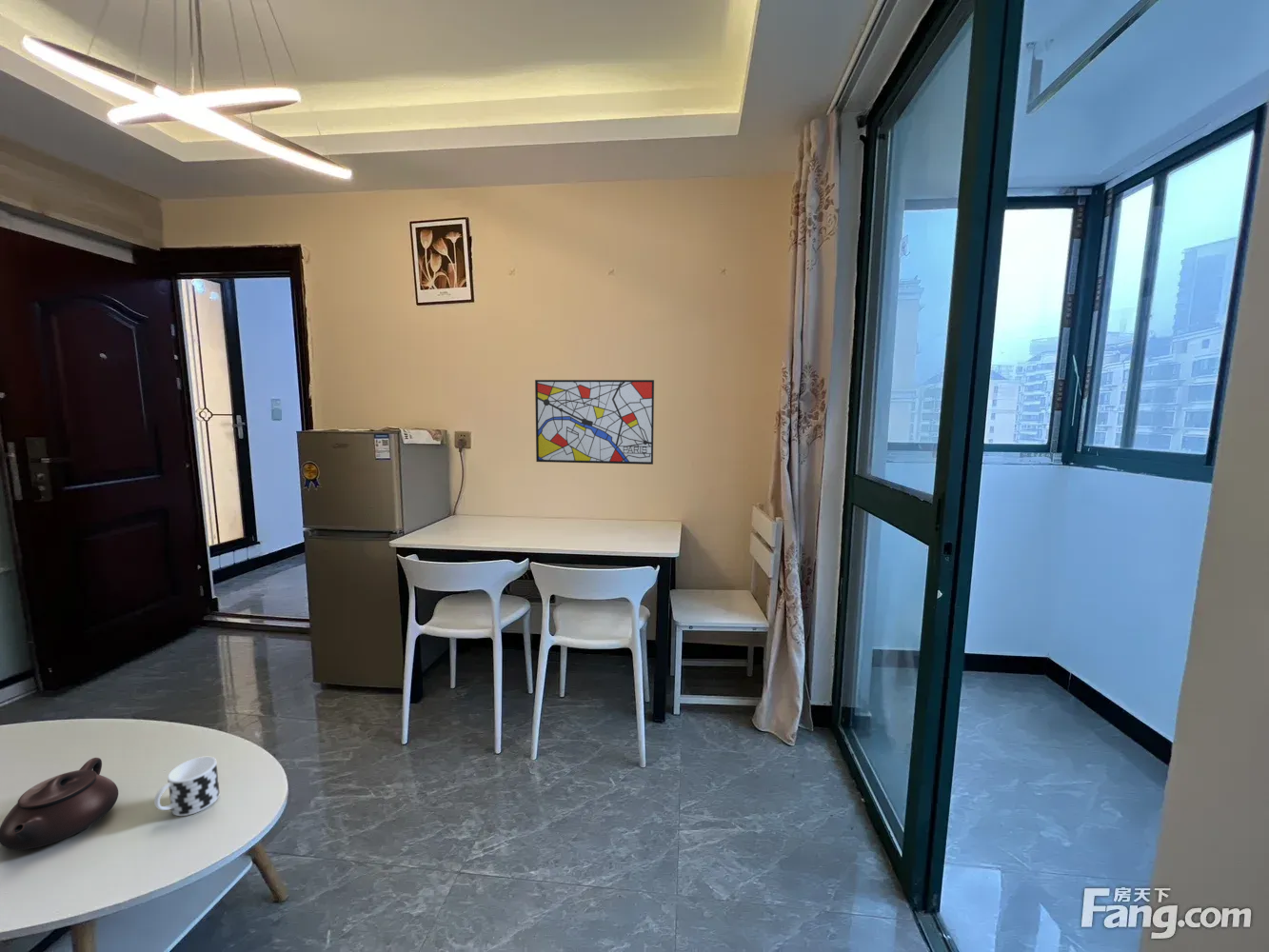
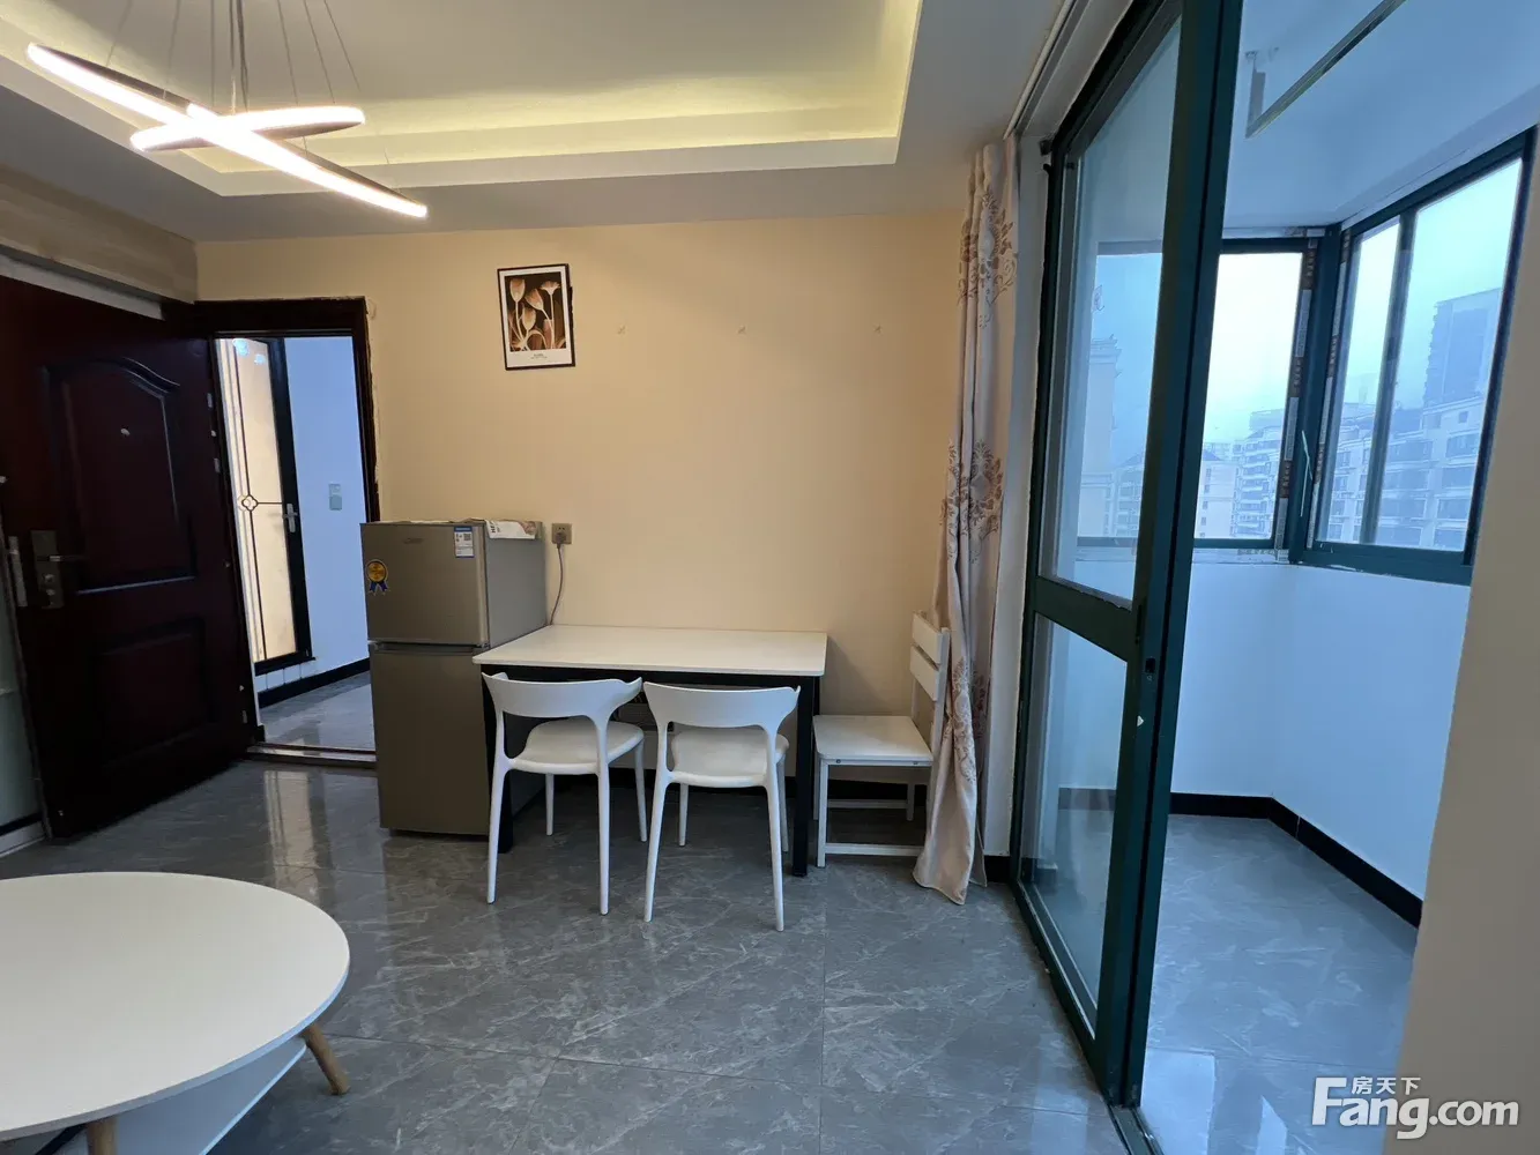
- teapot [0,757,119,850]
- cup [153,756,220,817]
- wall art [534,379,655,466]
